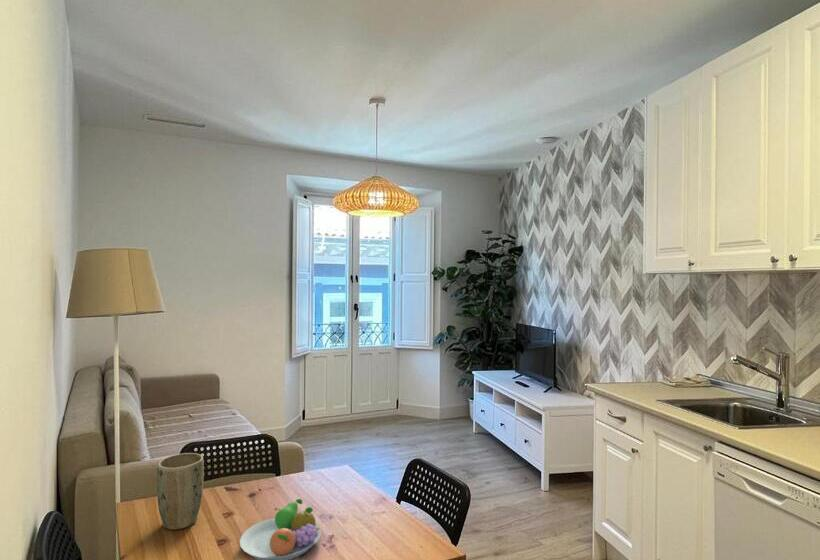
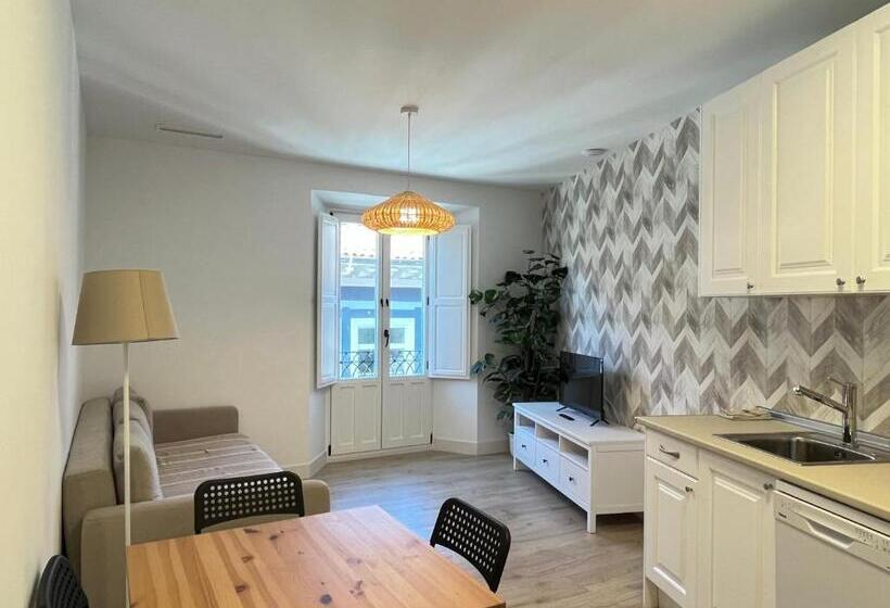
- plant pot [156,452,205,531]
- fruit bowl [239,498,322,560]
